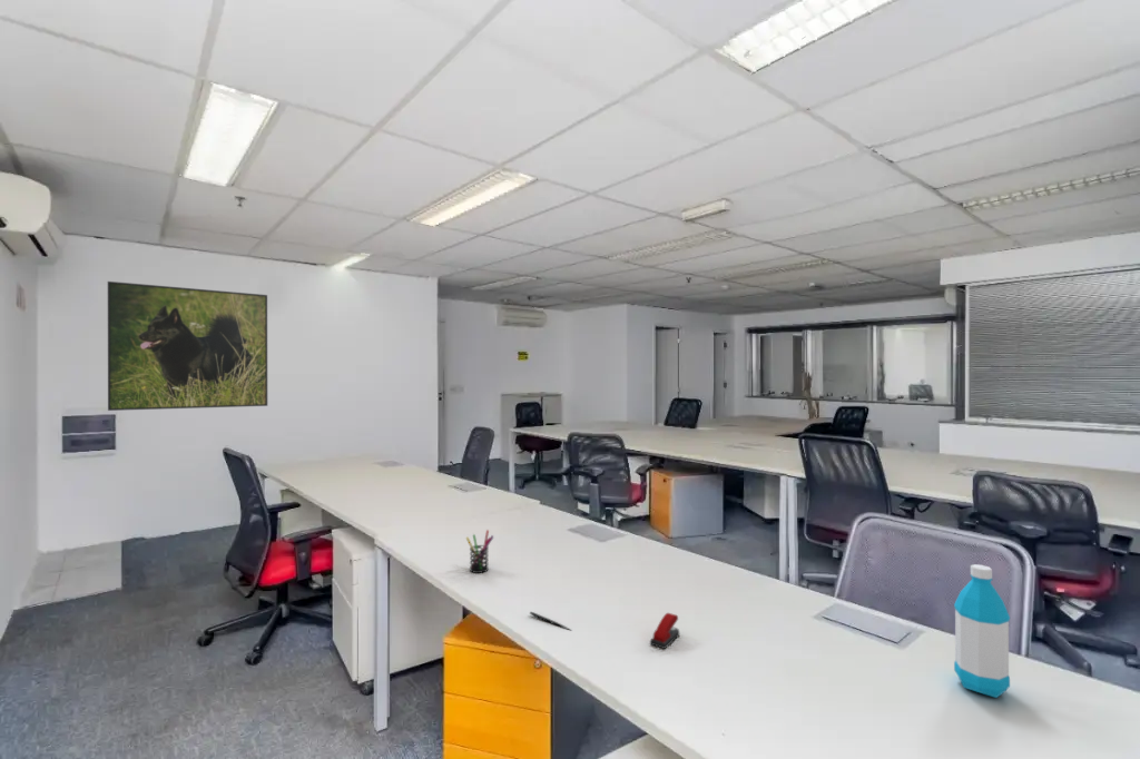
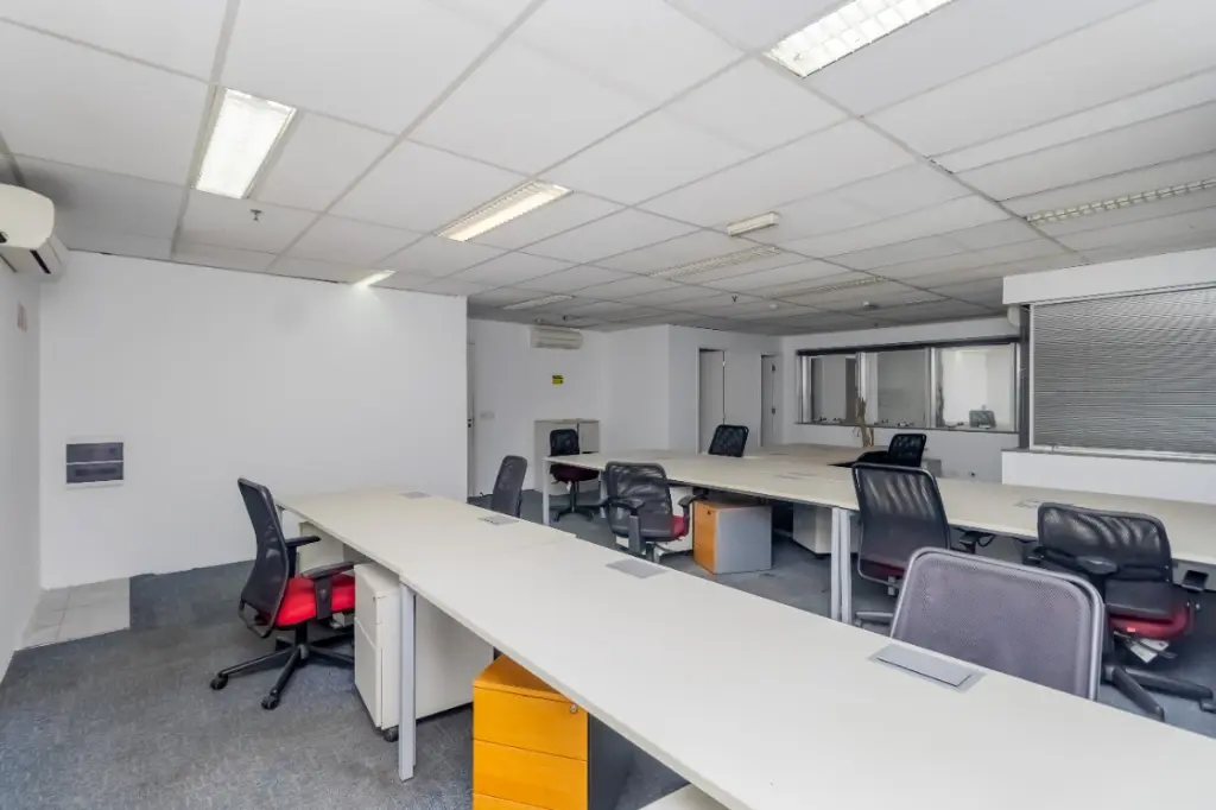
- pen [529,611,573,632]
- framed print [107,280,268,412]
- stapler [649,612,680,650]
- pen holder [465,529,494,574]
- water bottle [953,563,1011,699]
